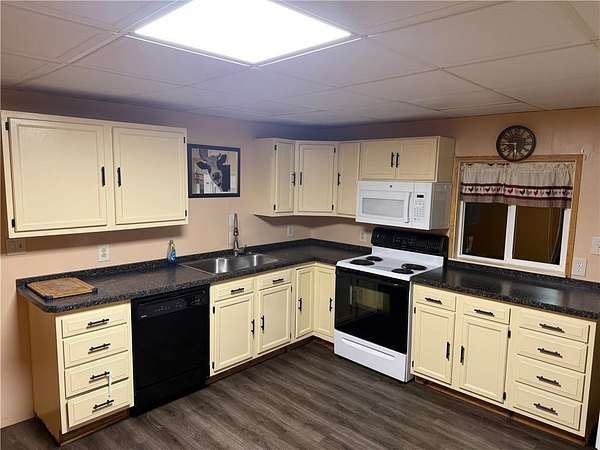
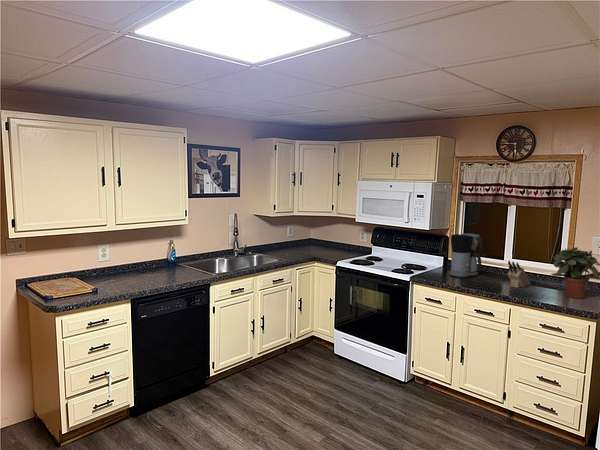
+ potted plant [550,246,600,299]
+ knife block [507,260,531,289]
+ coffee maker [448,233,484,280]
